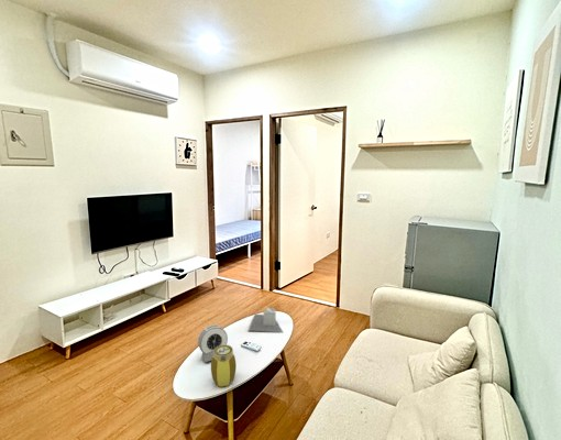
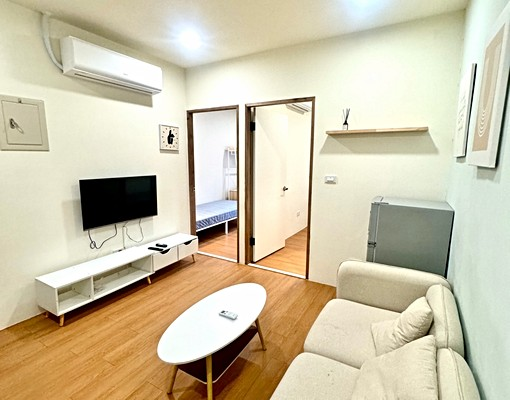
- architectural model [248,307,285,334]
- alarm clock [197,324,229,363]
- jar [210,344,238,388]
